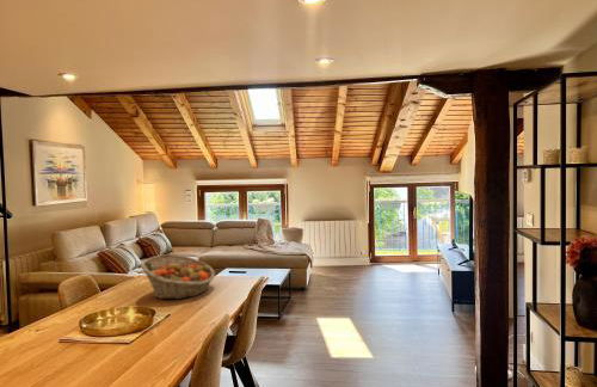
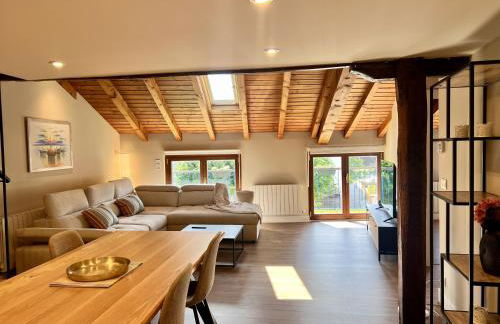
- fruit basket [140,253,216,301]
